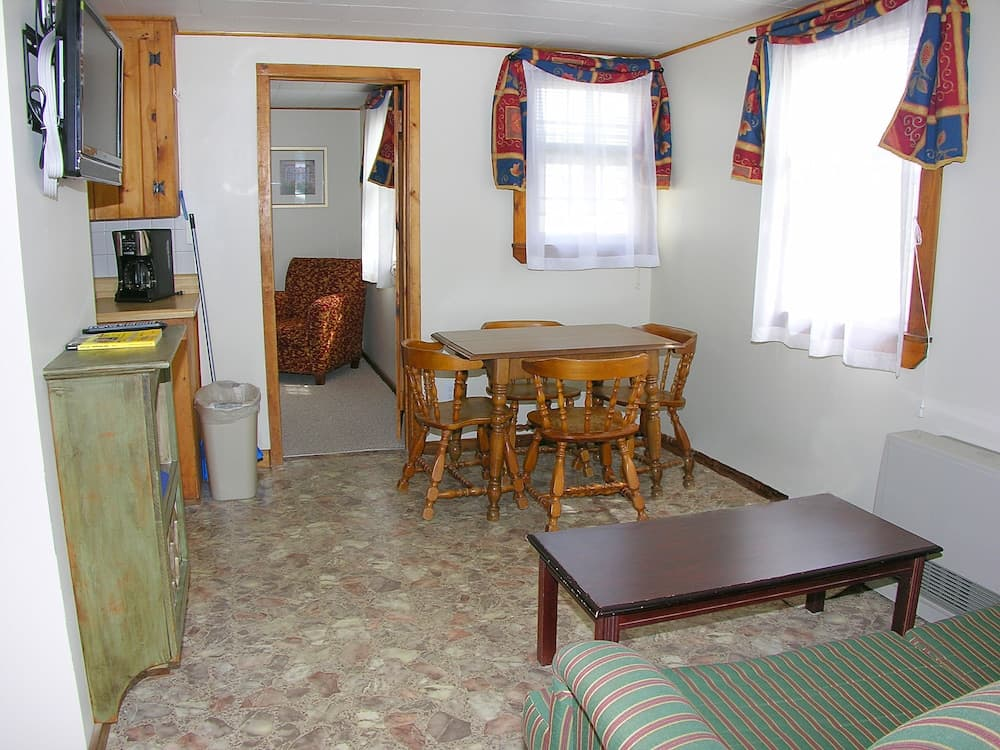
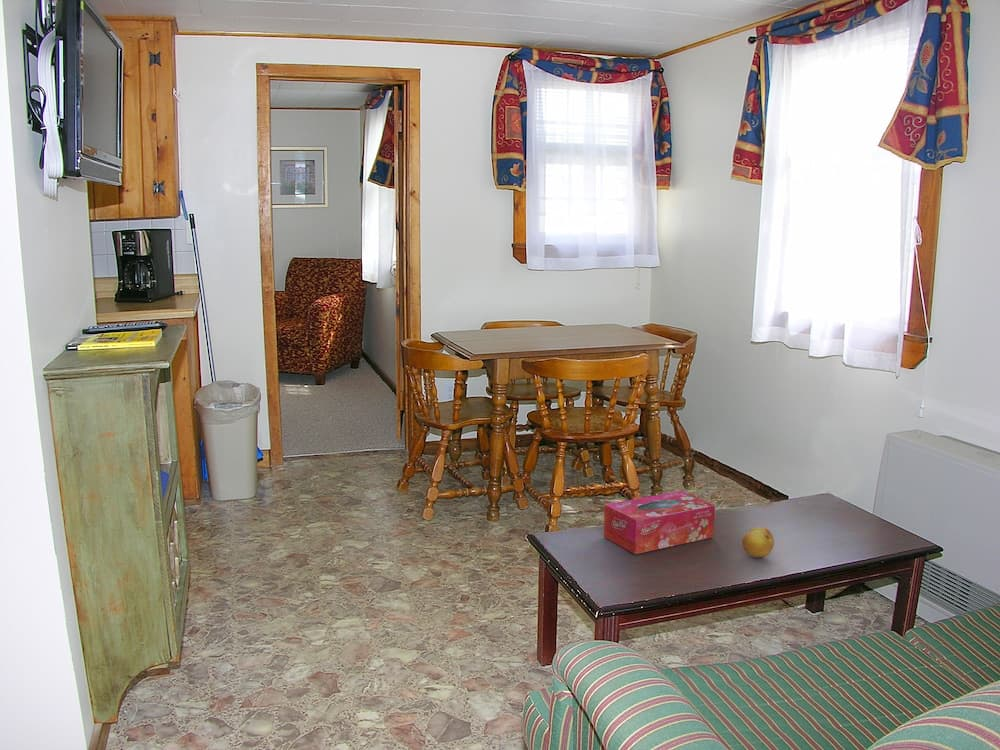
+ tissue box [603,490,716,555]
+ fruit [741,526,775,559]
